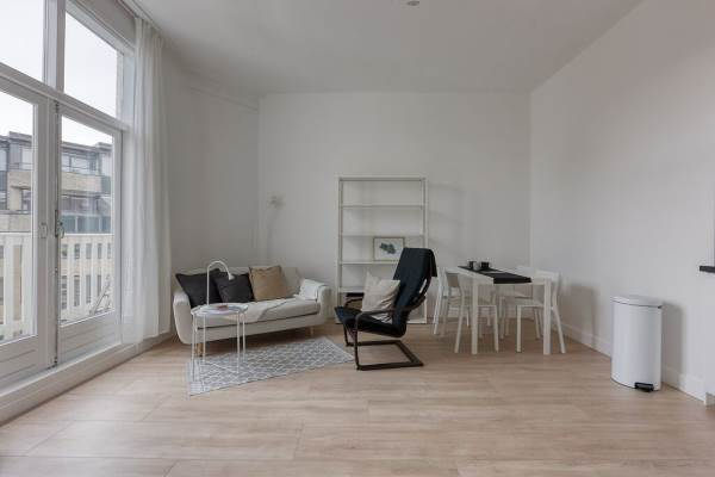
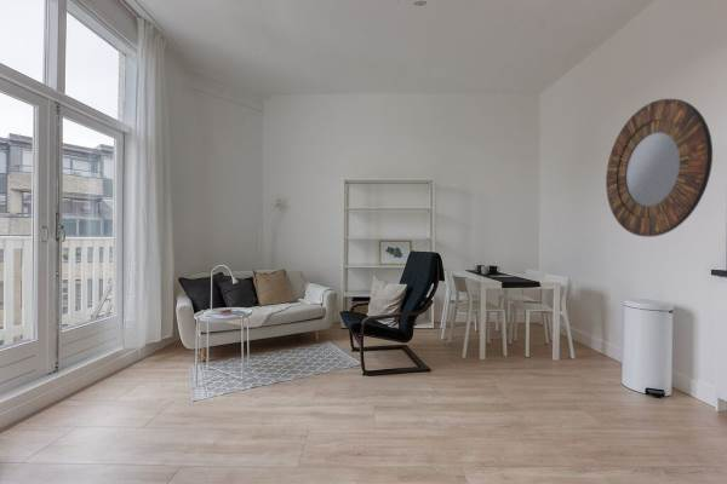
+ home mirror [605,98,714,238]
